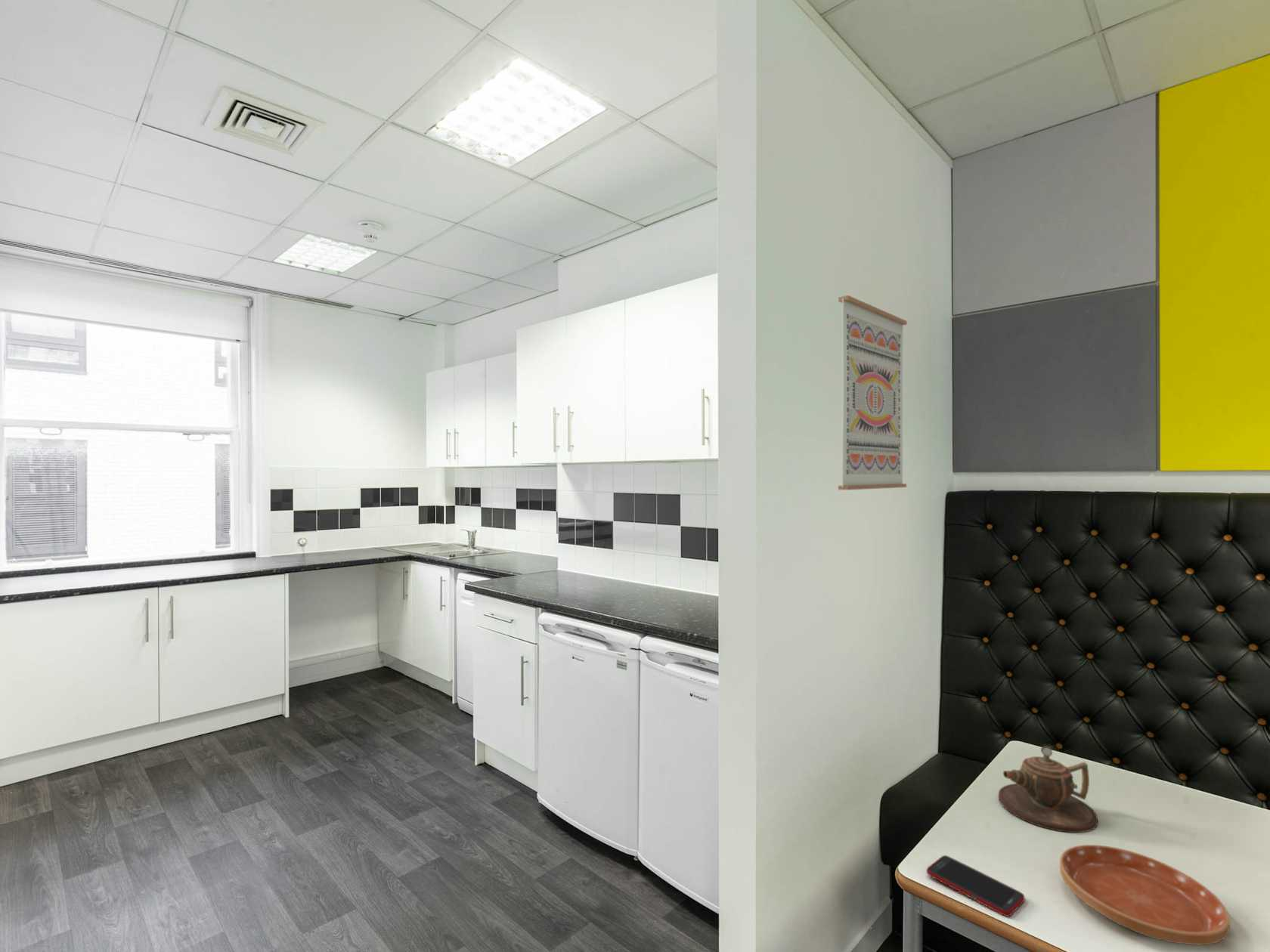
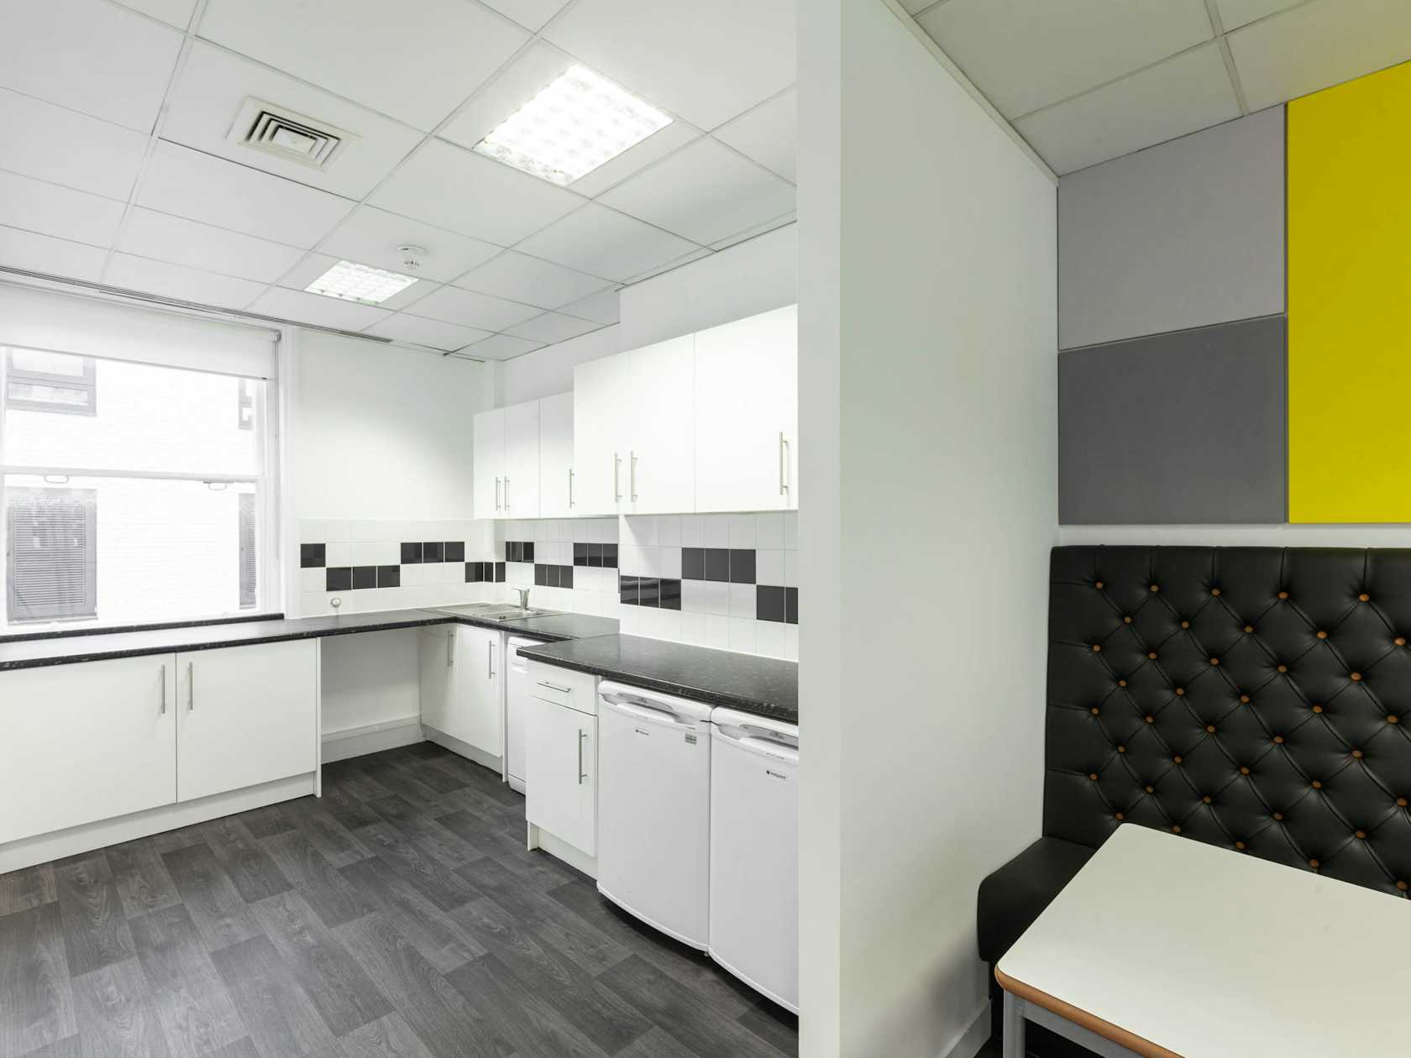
- teapot [998,745,1098,833]
- saucer [1059,844,1231,945]
- wall art [838,295,908,490]
- cell phone [926,855,1026,917]
